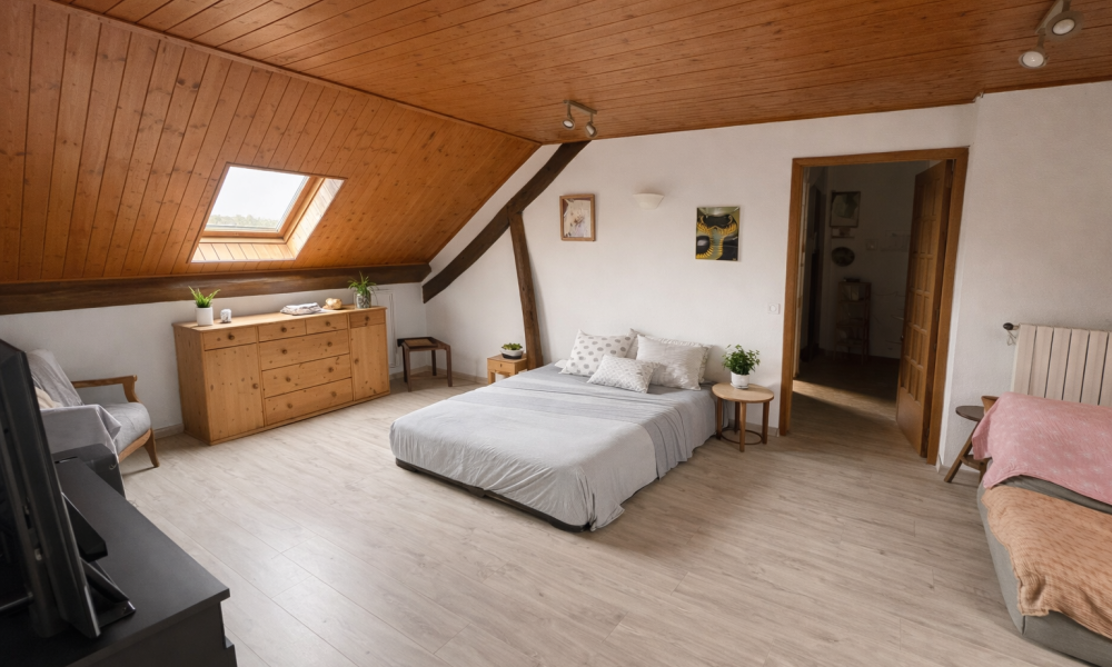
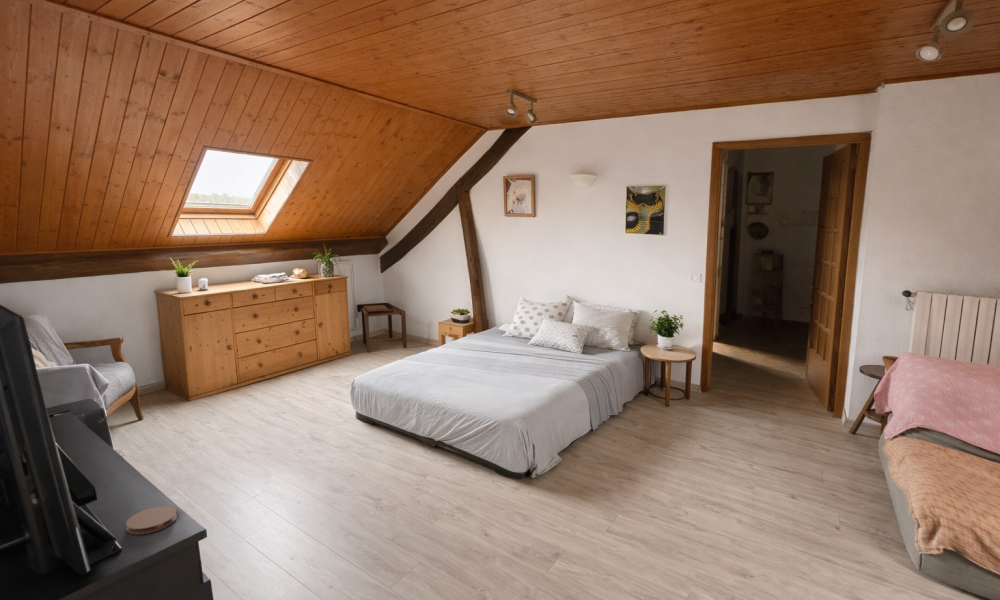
+ coaster [125,505,178,535]
